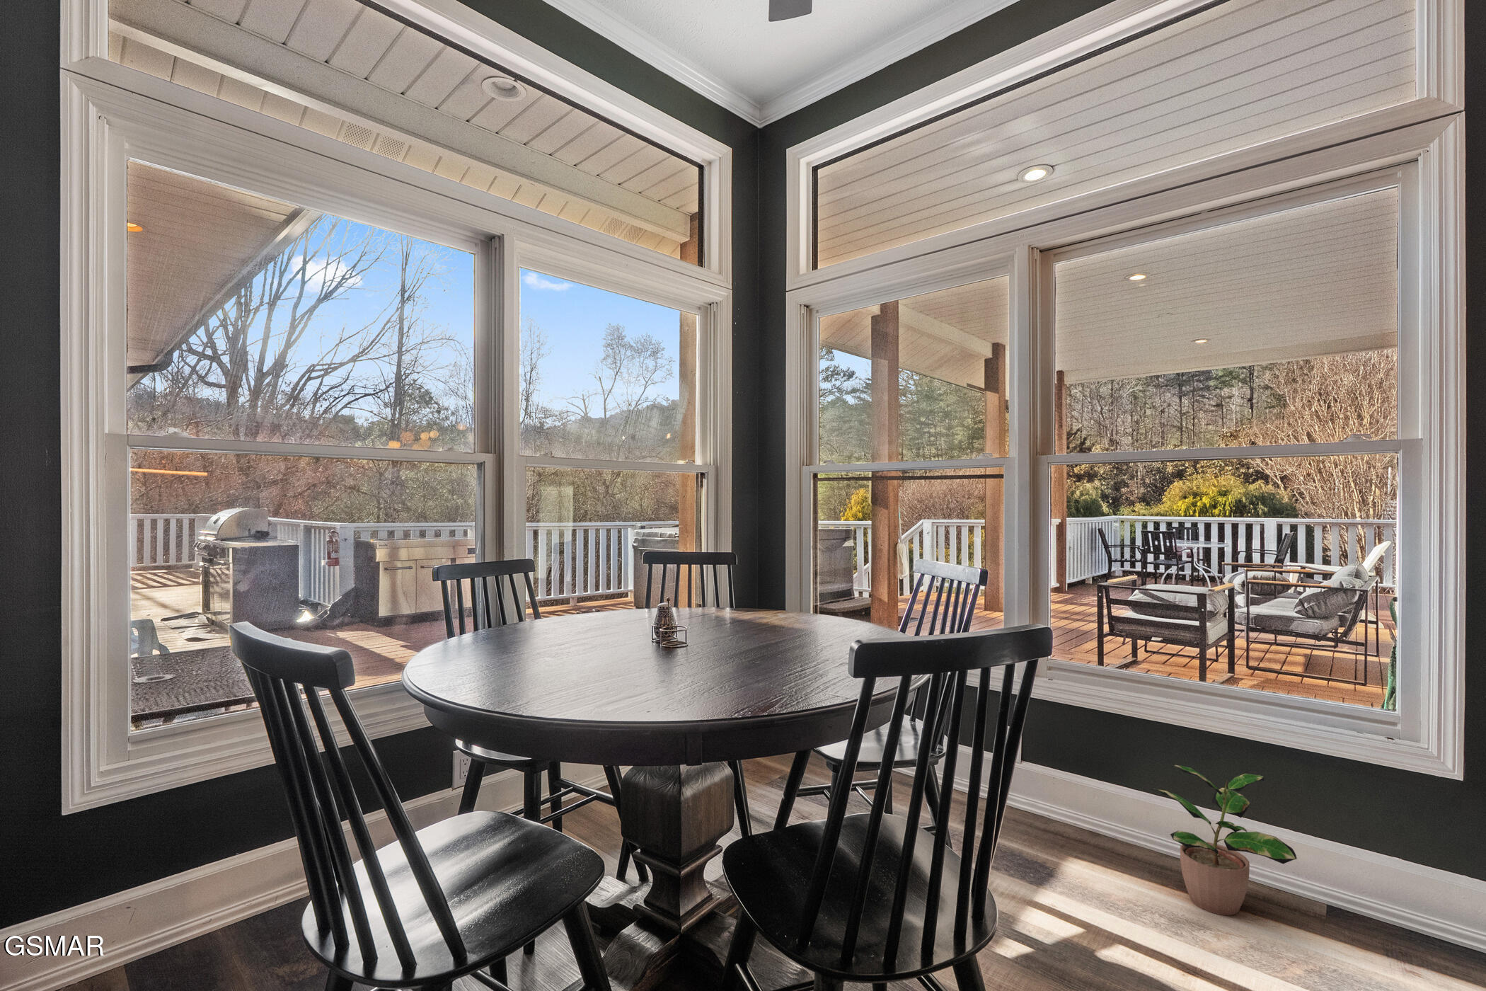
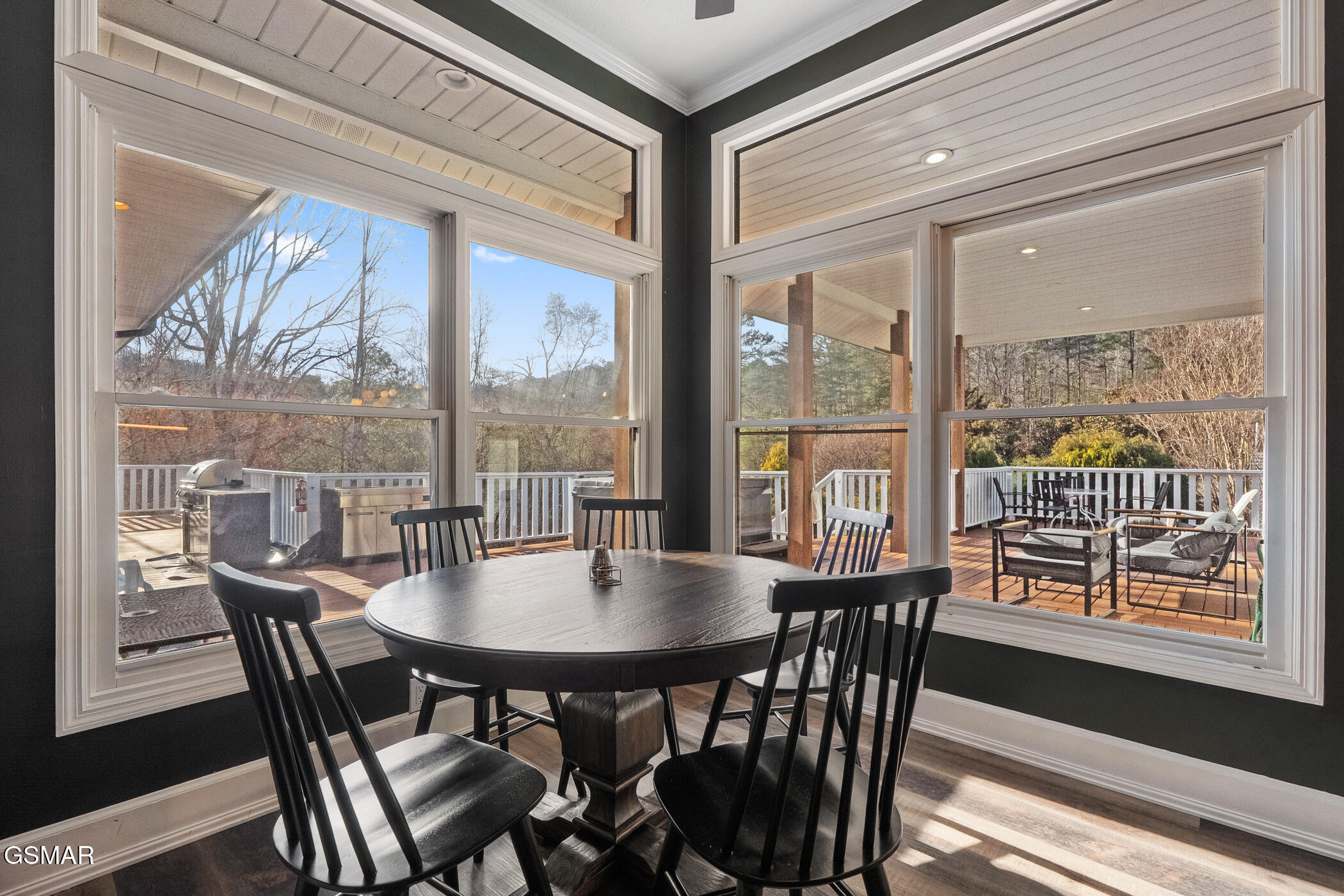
- potted plant [1150,764,1297,916]
